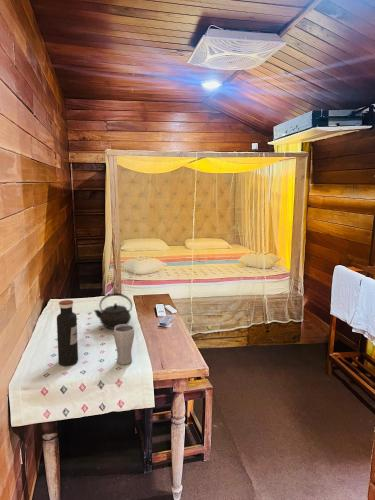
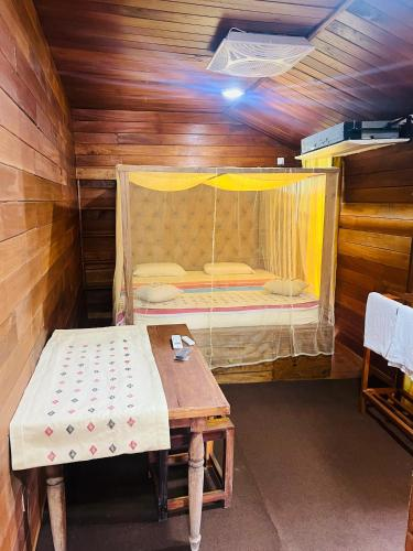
- drinking glass [113,324,135,365]
- water bottle [56,299,79,367]
- kettle [93,292,133,330]
